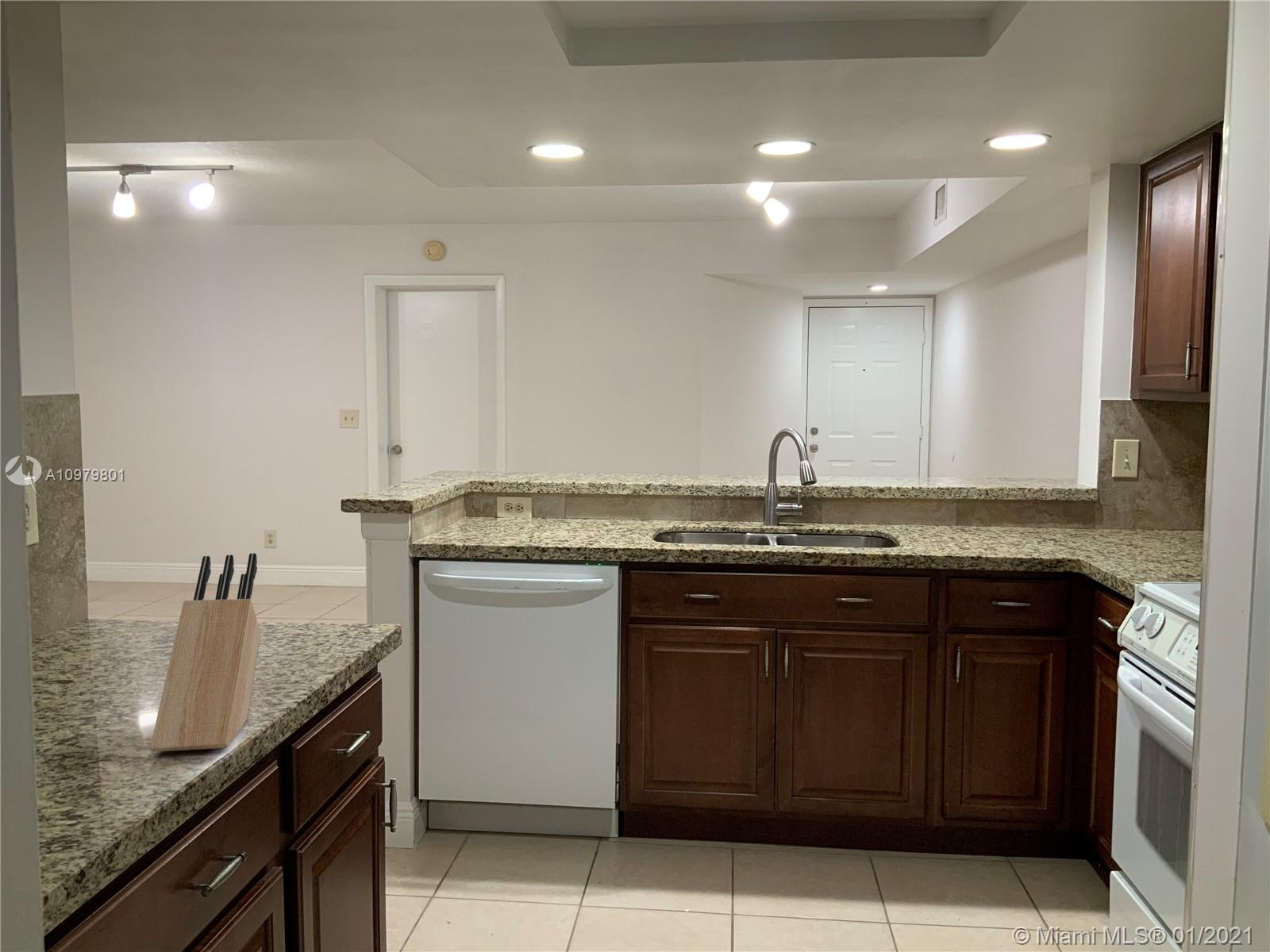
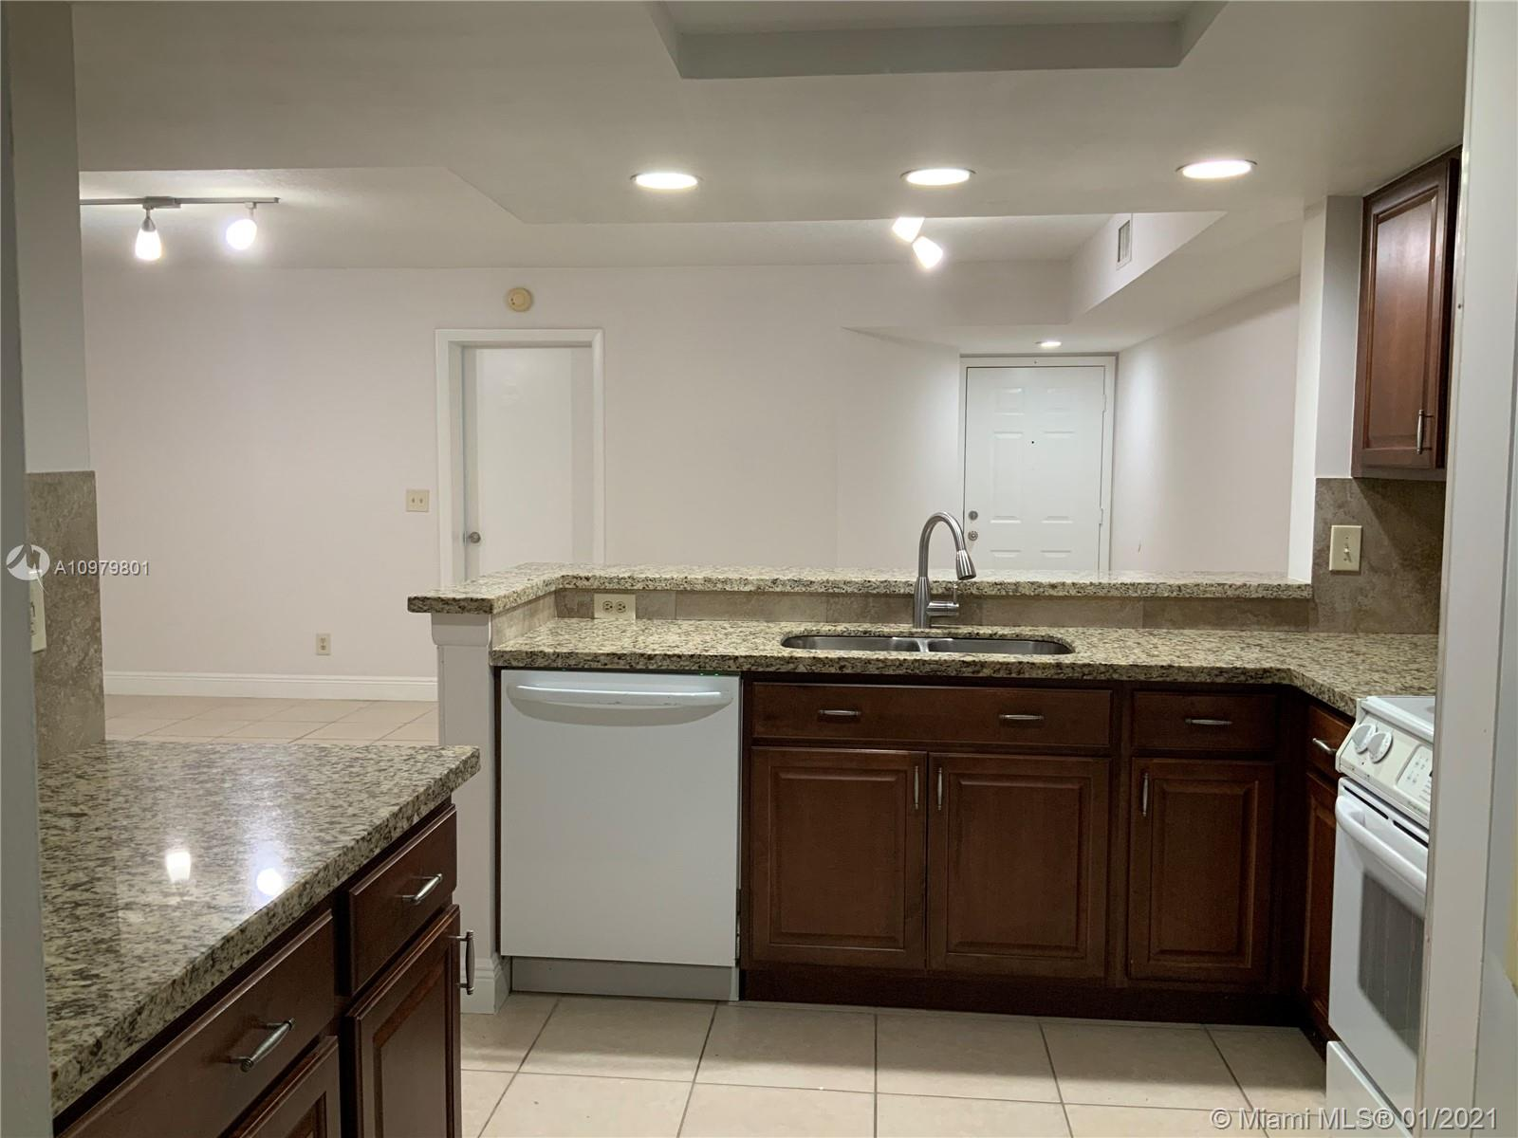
- knife block [149,552,261,753]
